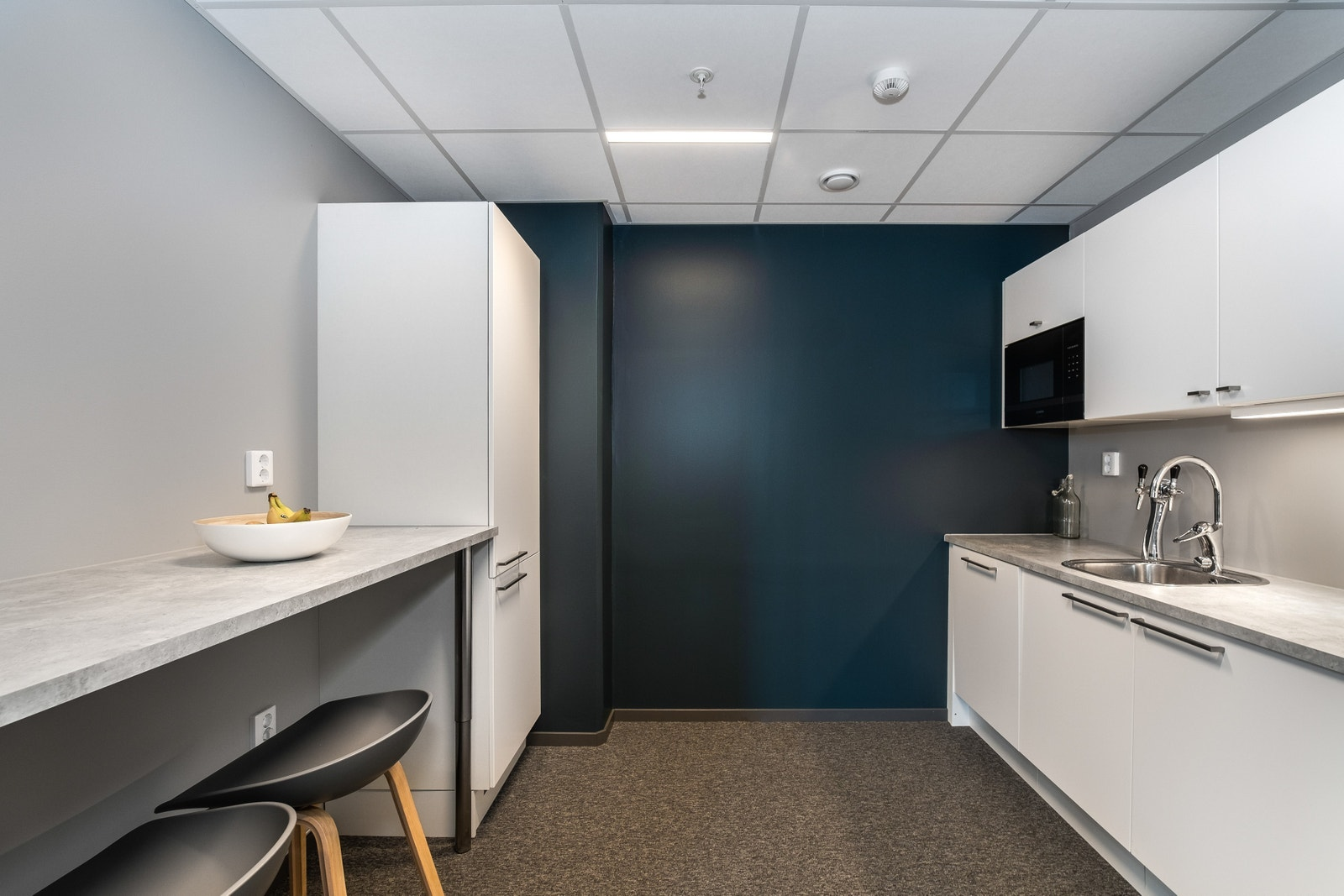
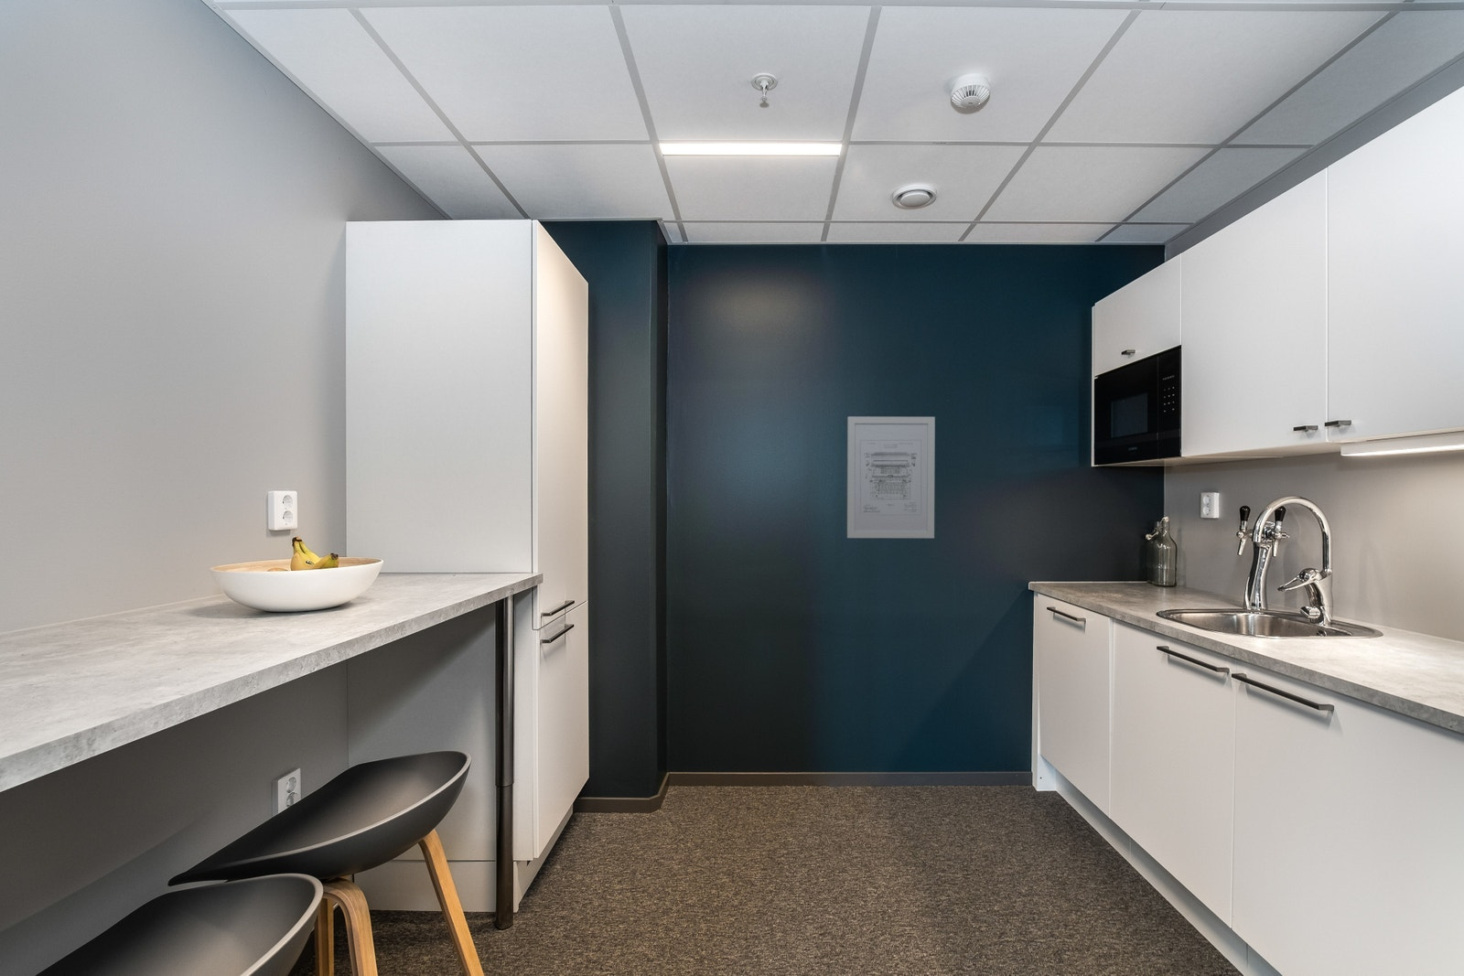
+ wall art [846,415,936,539]
